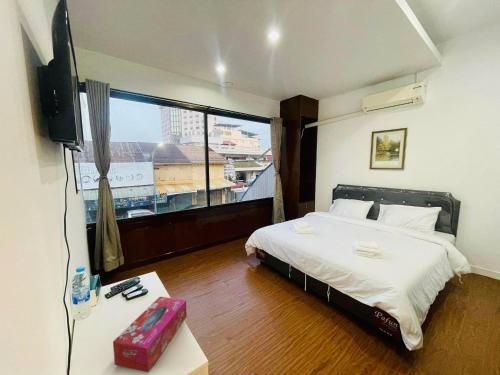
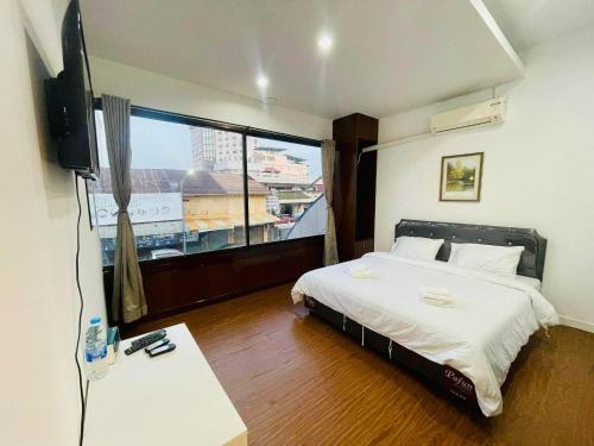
- tissue box [112,296,188,373]
